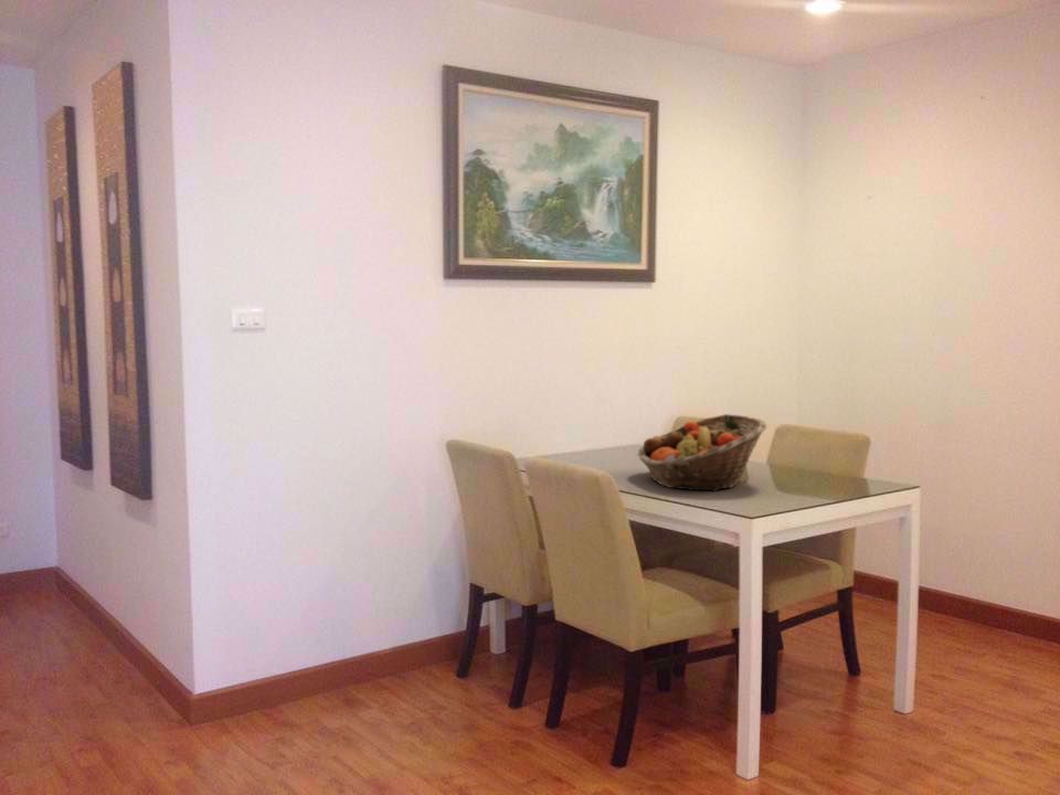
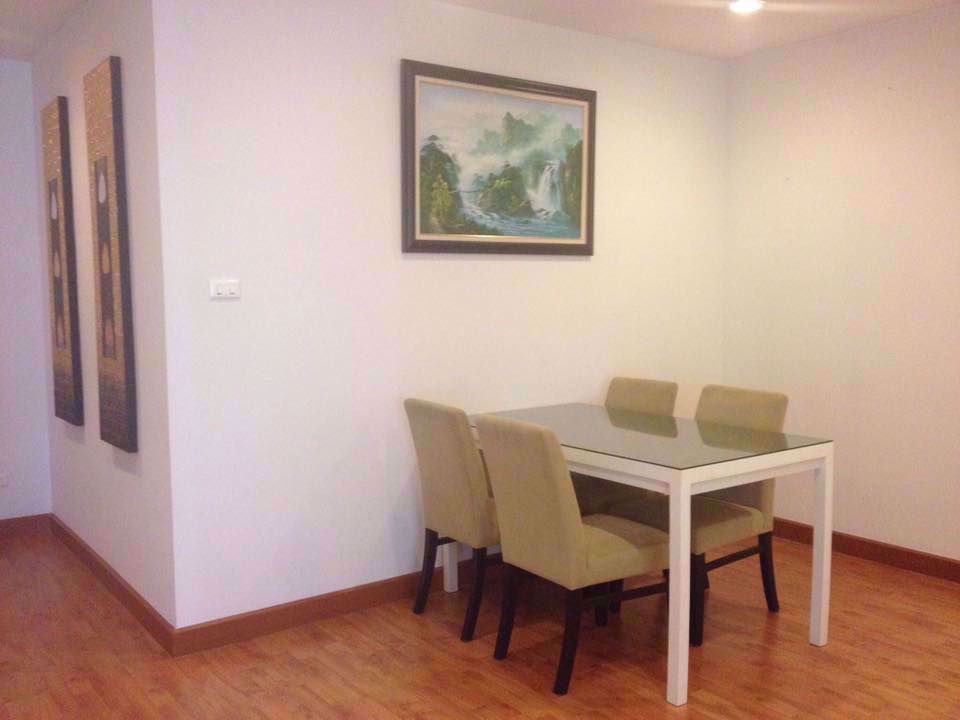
- fruit basket [637,413,768,492]
